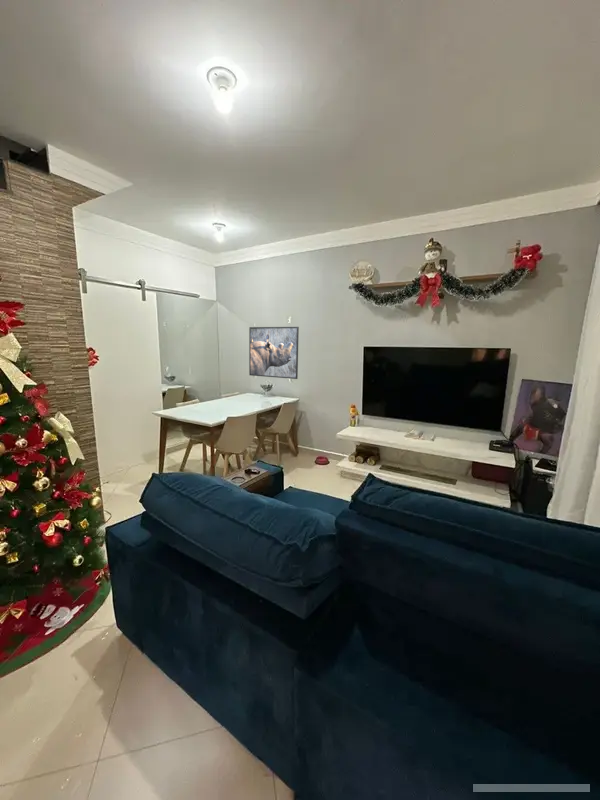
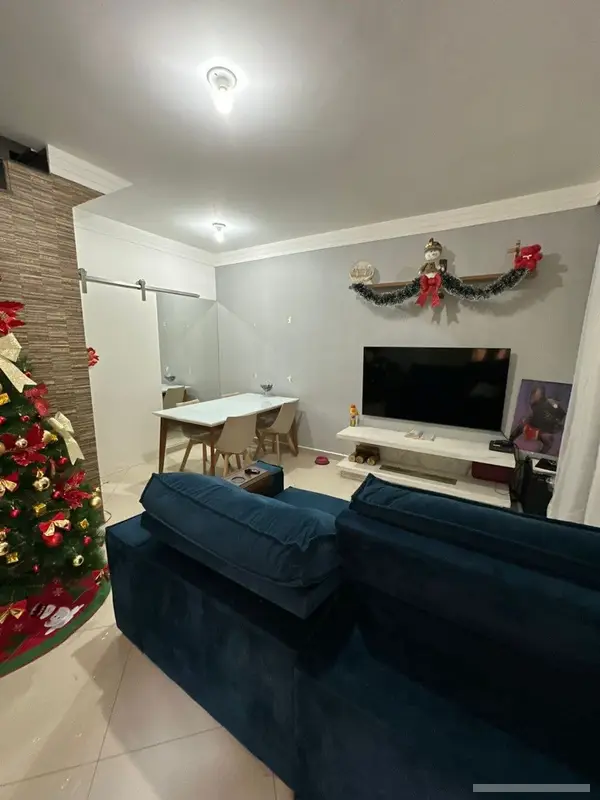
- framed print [248,326,300,380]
